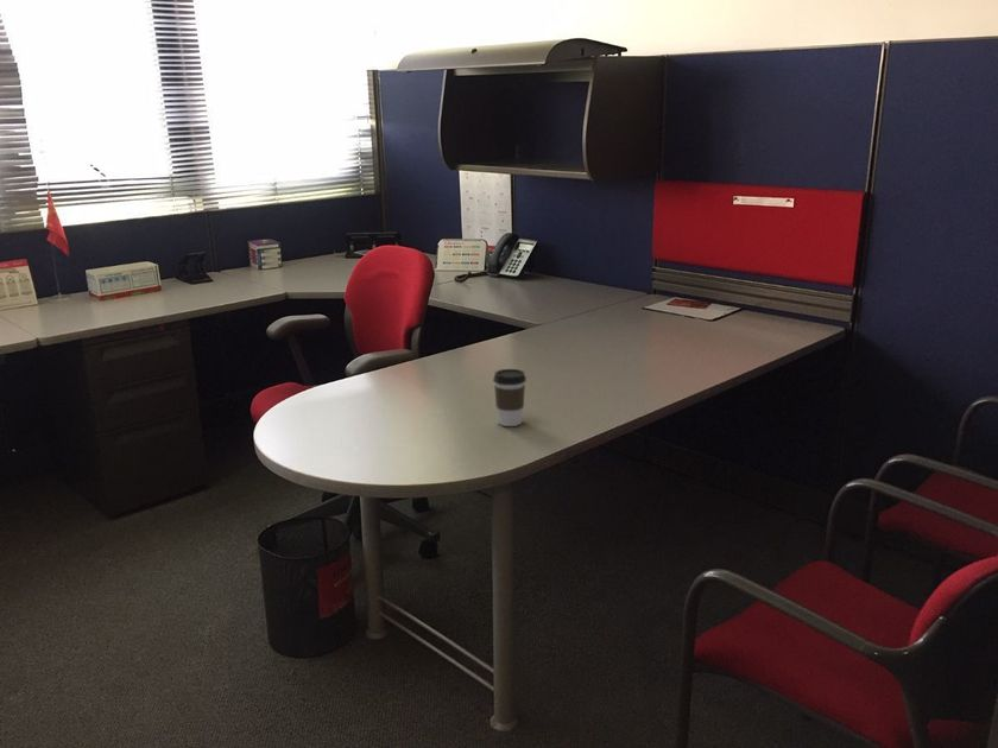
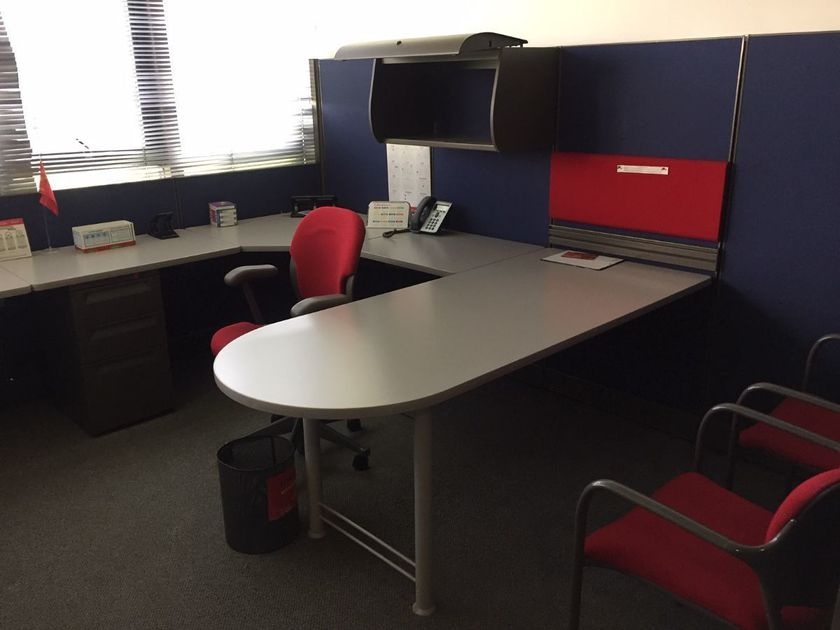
- coffee cup [492,368,528,427]
